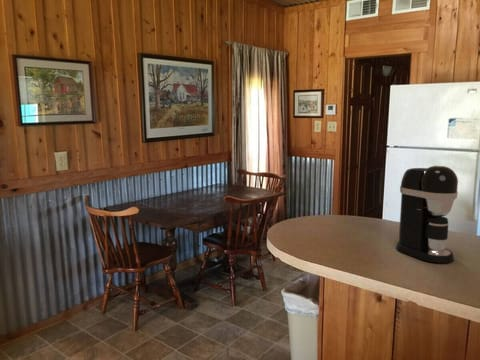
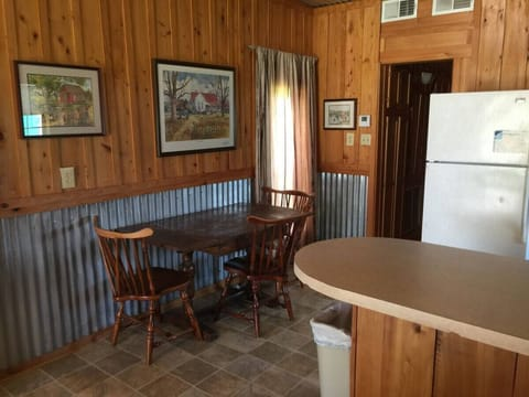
- coffee maker [395,165,459,264]
